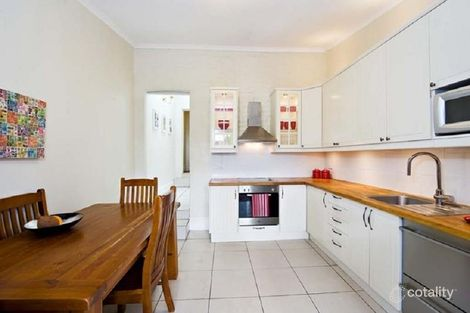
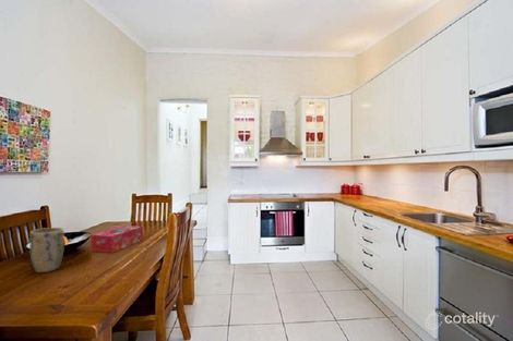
+ tissue box [90,224,143,254]
+ plant pot [28,227,65,273]
